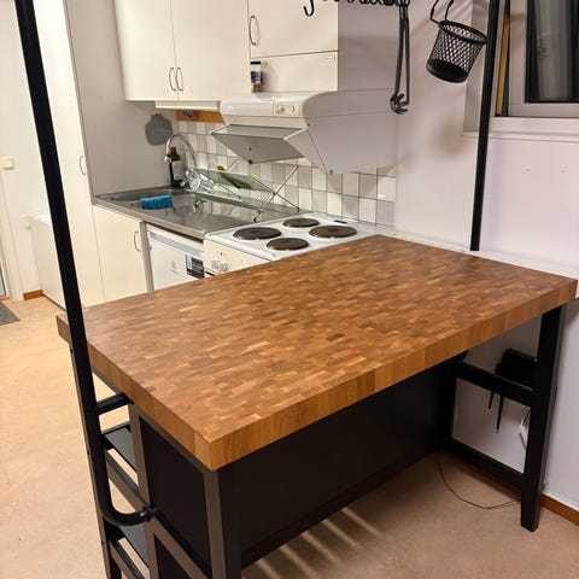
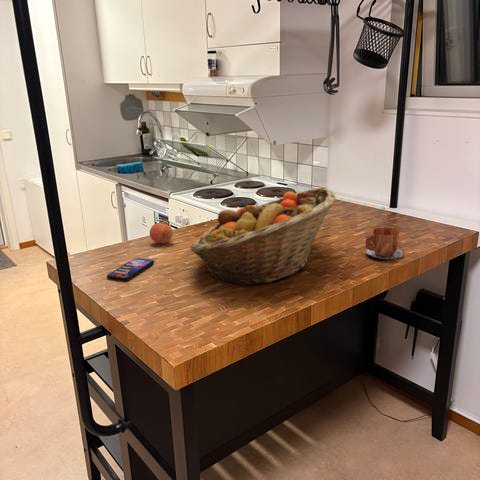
+ fruit basket [189,187,337,287]
+ mug [365,227,405,260]
+ smartphone [106,257,155,282]
+ pomegranate [149,221,174,245]
